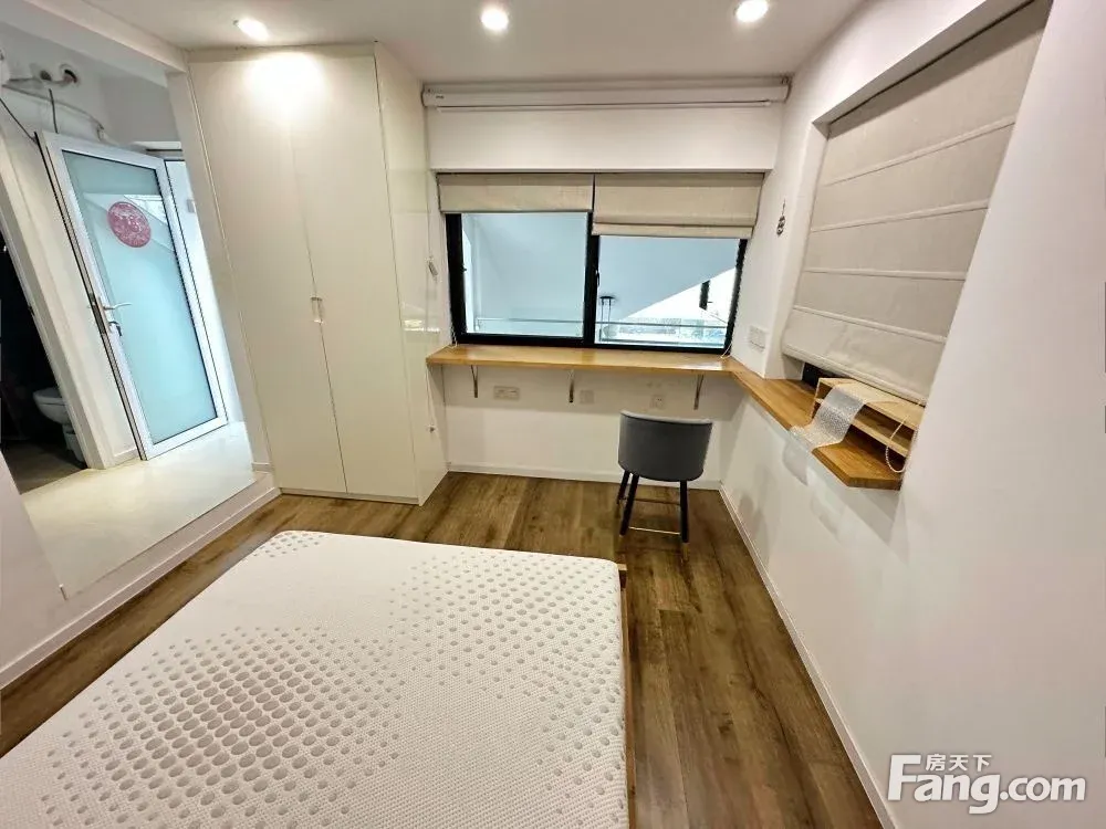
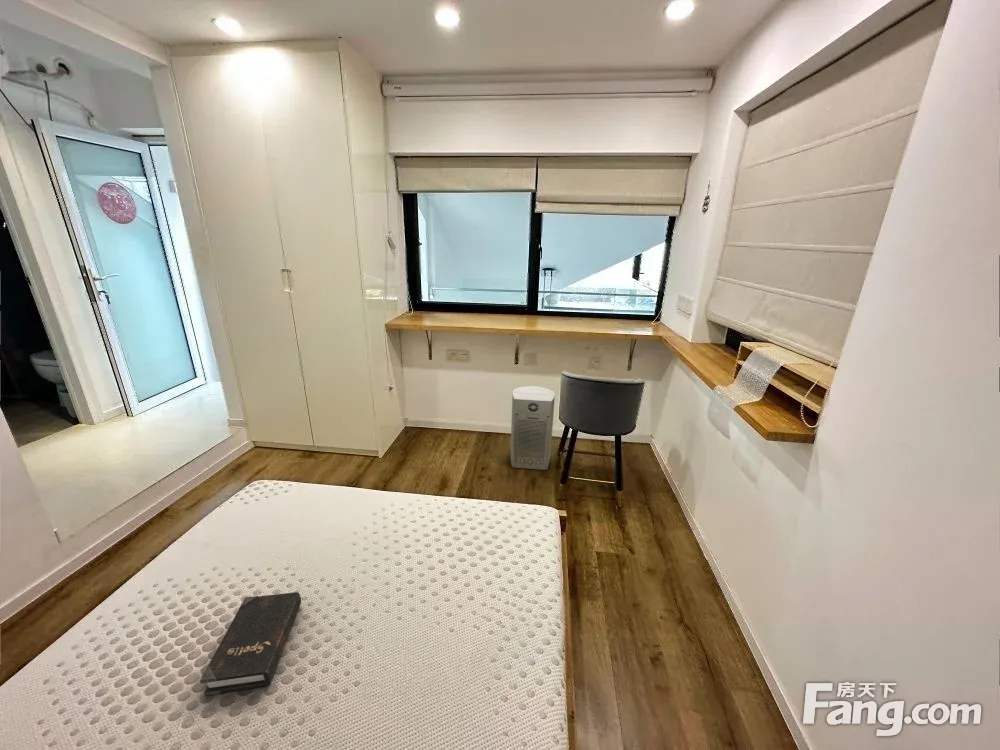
+ hardback book [199,591,302,697]
+ fan [509,385,556,471]
